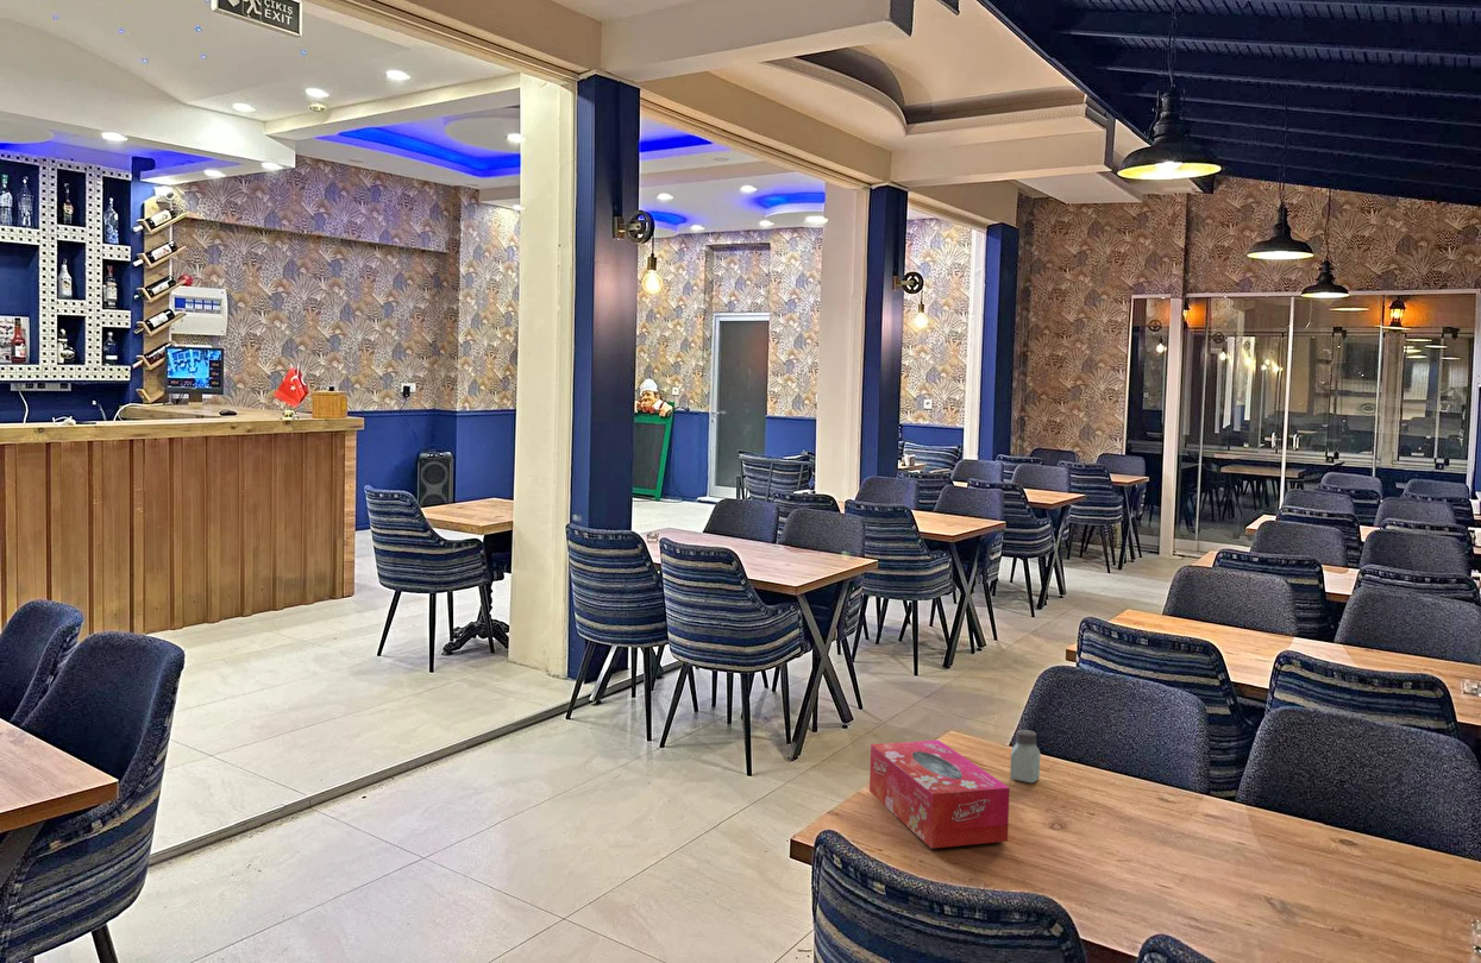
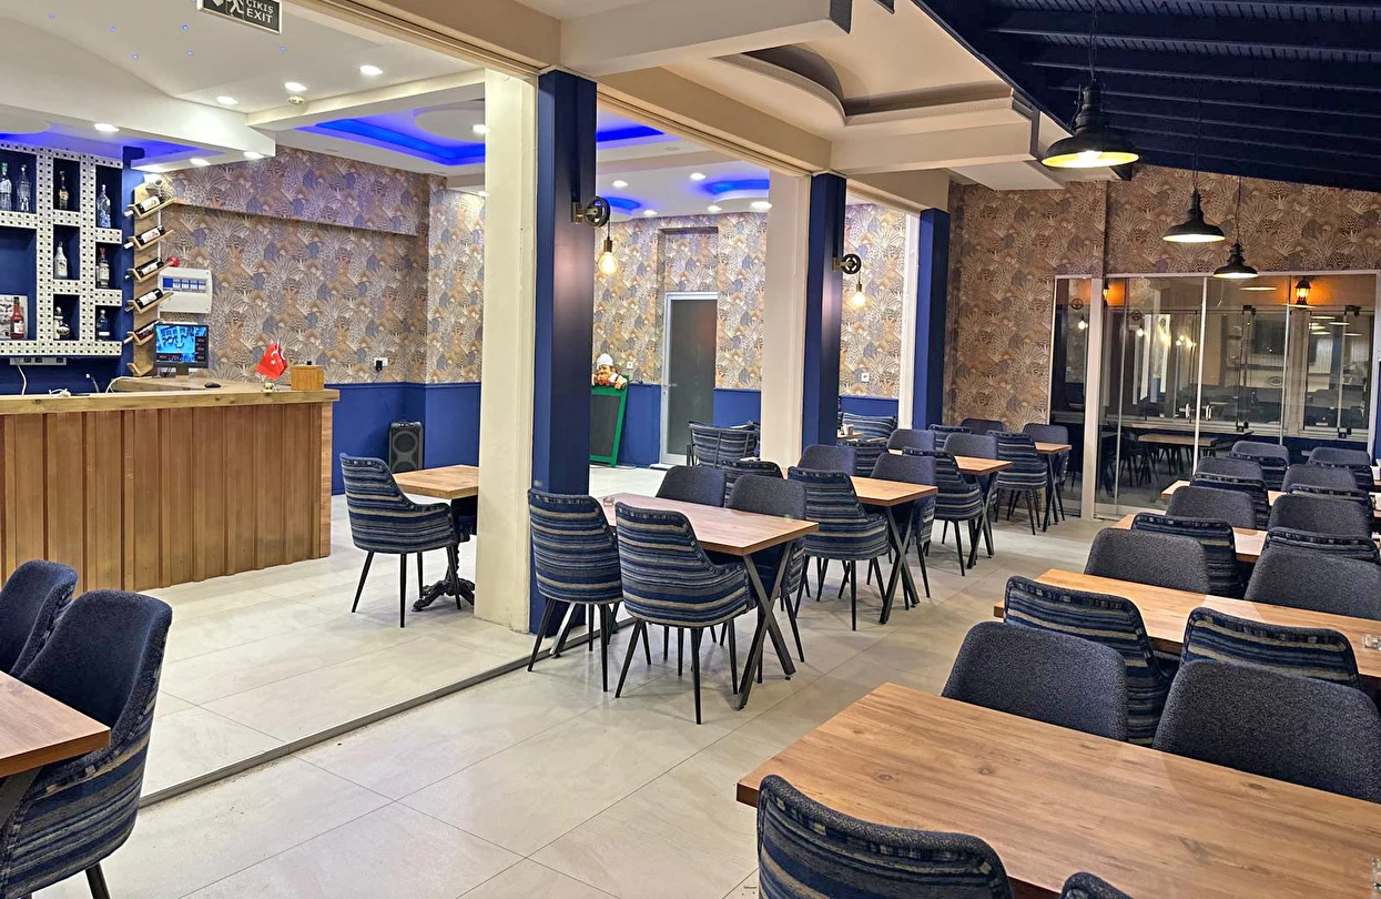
- tissue box [868,739,1011,850]
- saltshaker [1009,729,1041,785]
